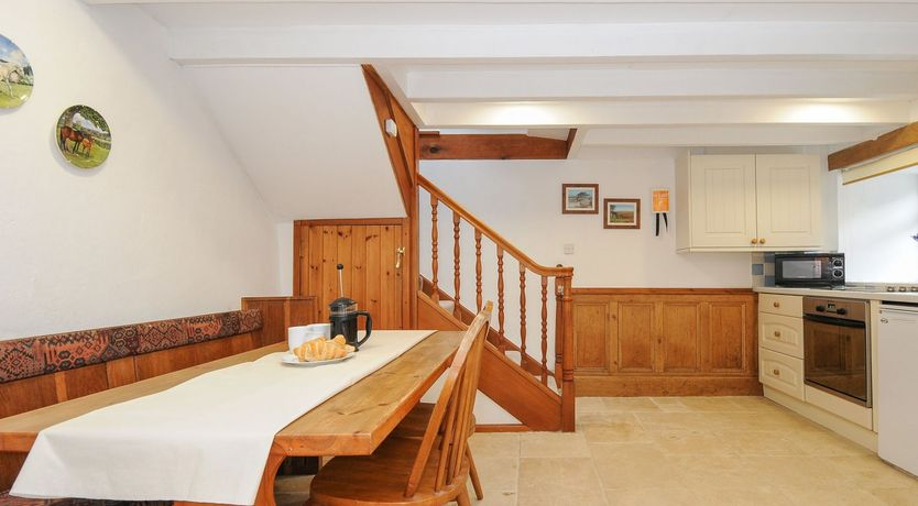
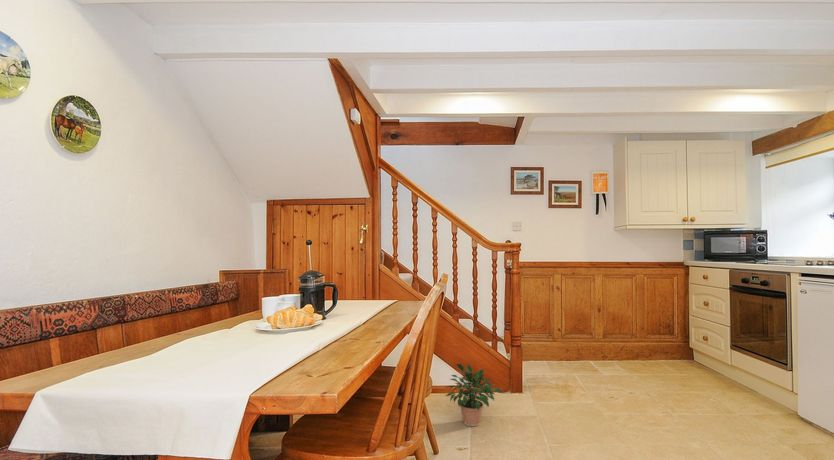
+ potted plant [442,363,504,427]
